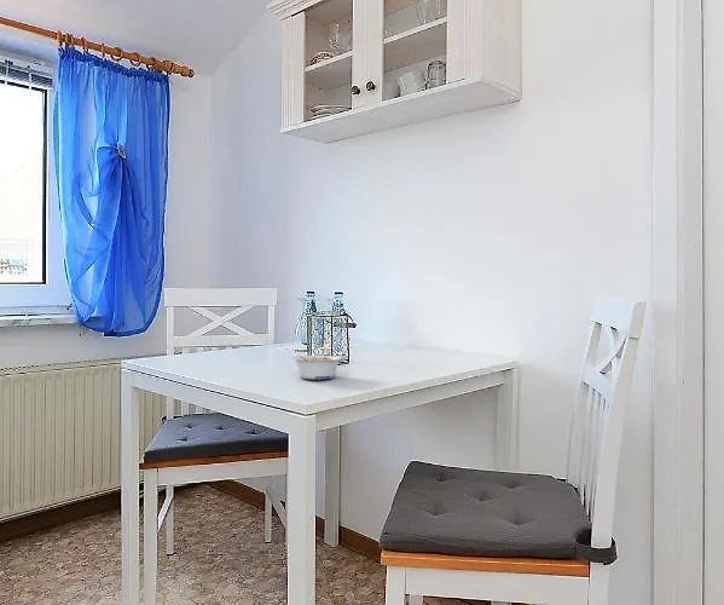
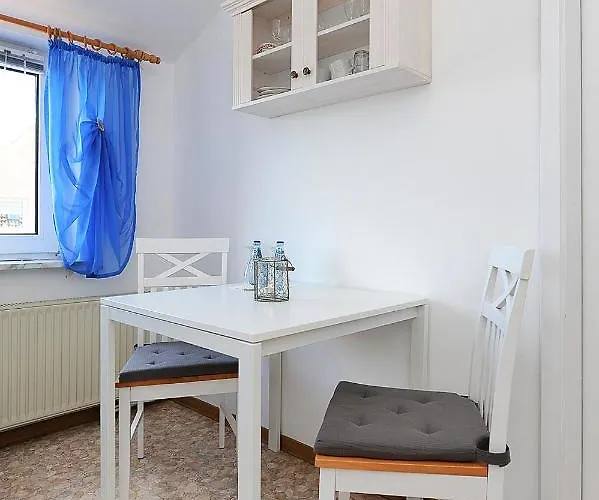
- legume [291,355,343,380]
